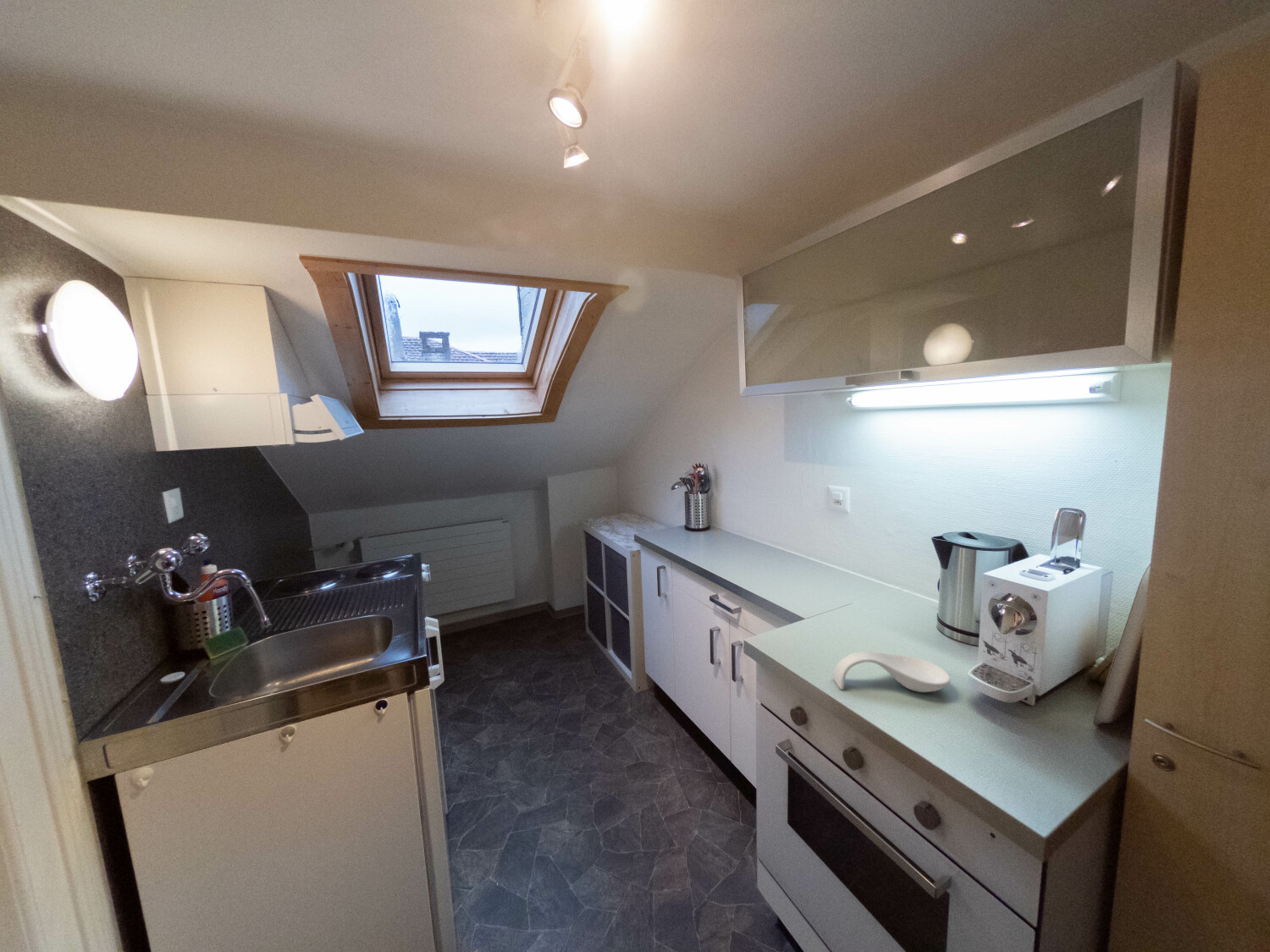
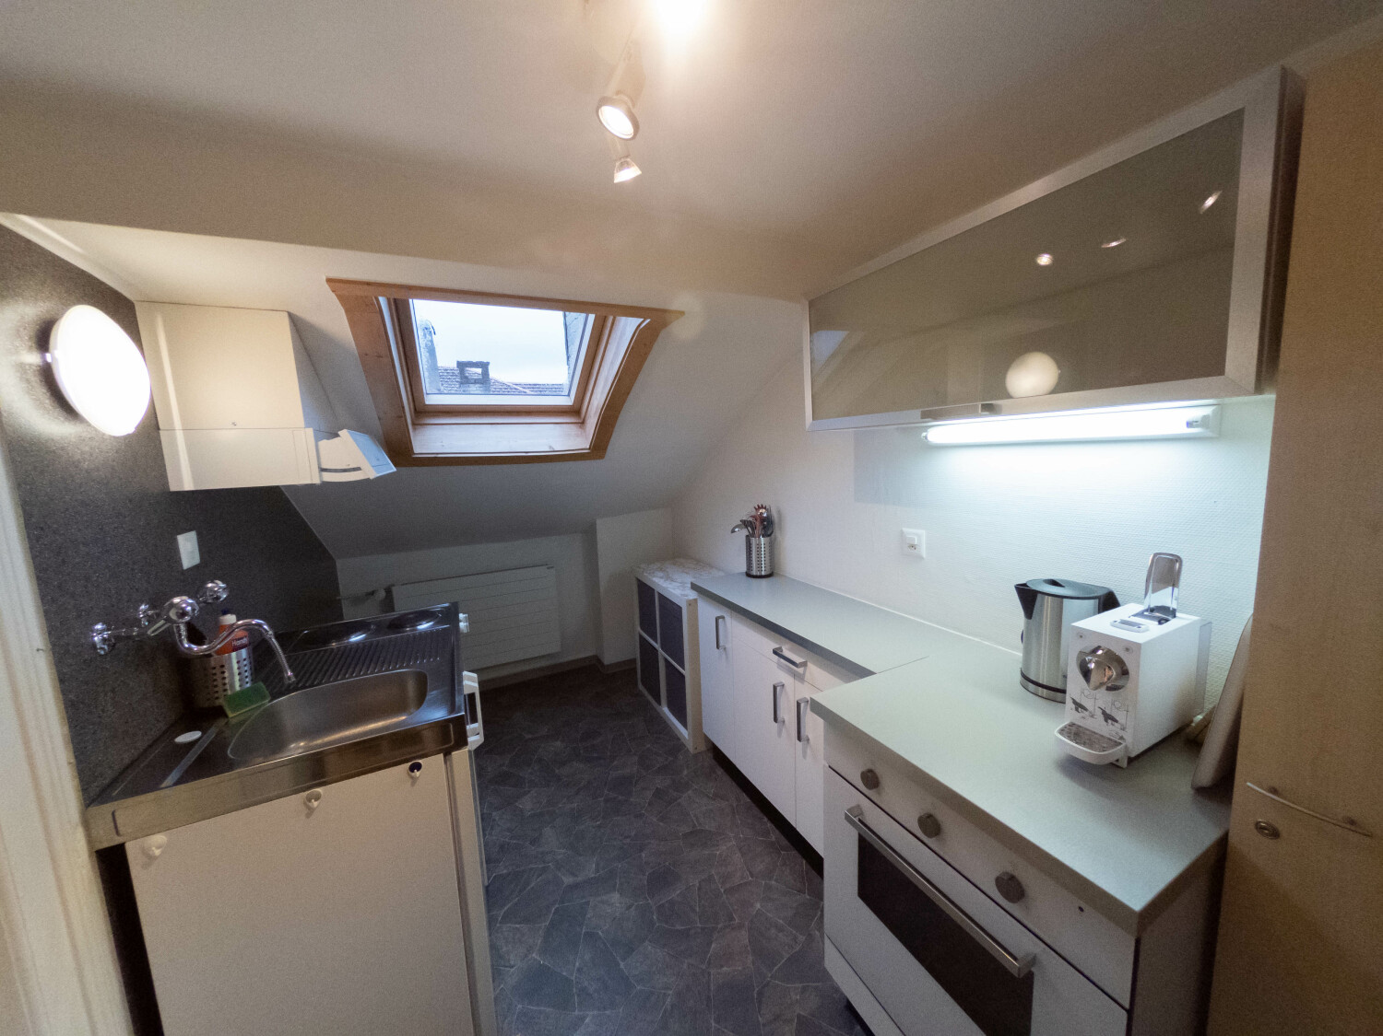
- spoon rest [832,651,952,693]
